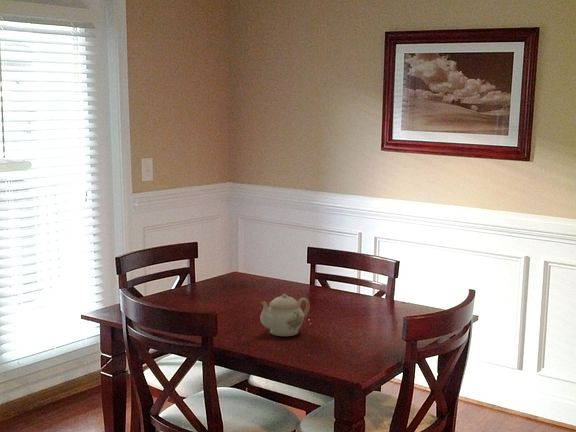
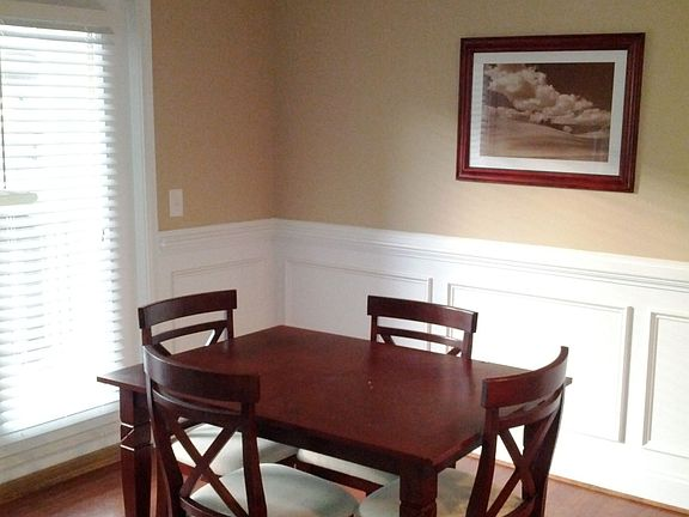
- teapot [259,293,310,337]
